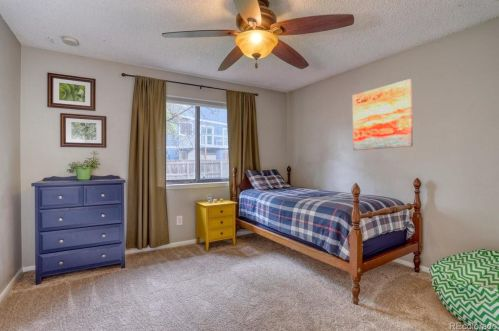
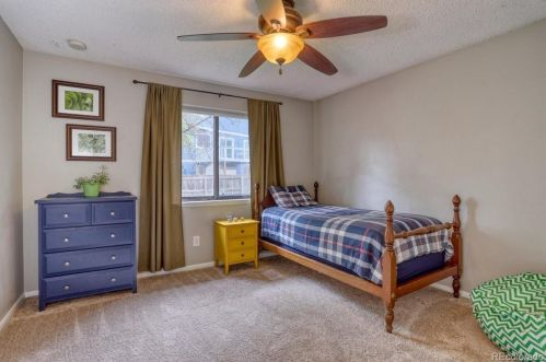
- wall art [352,78,414,151]
